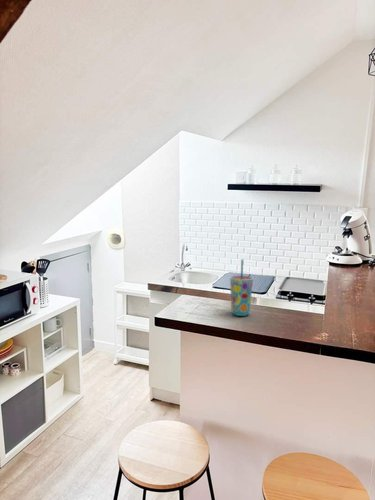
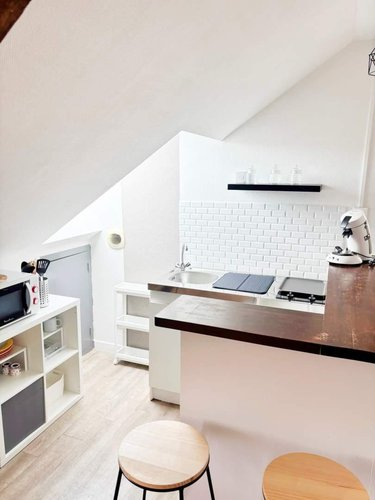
- cup [229,259,254,317]
